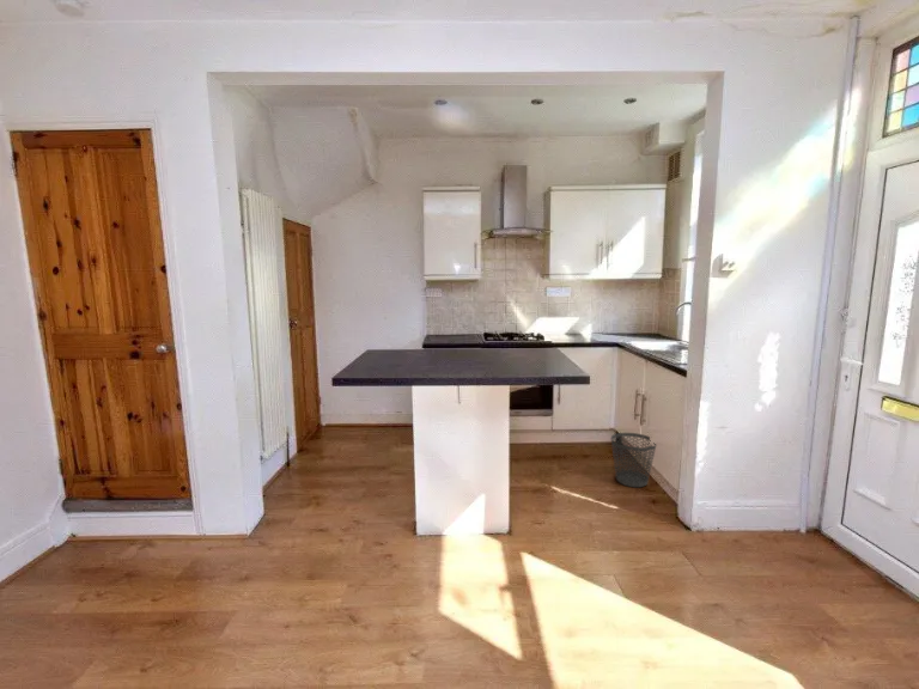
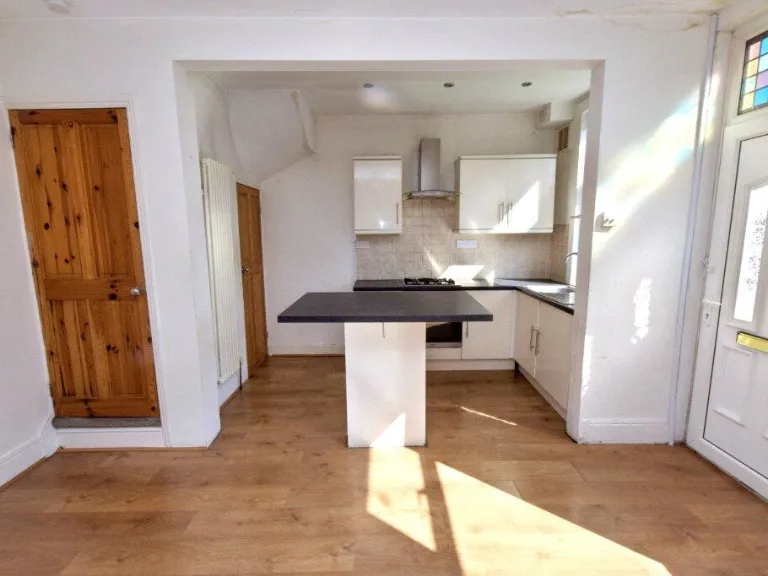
- wastebasket [610,432,658,488]
